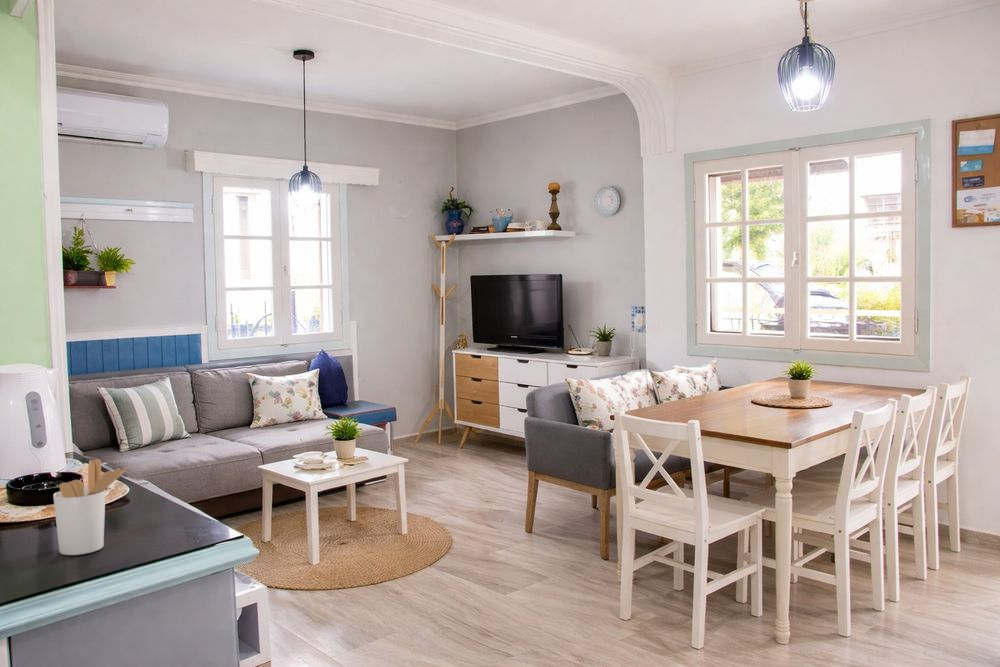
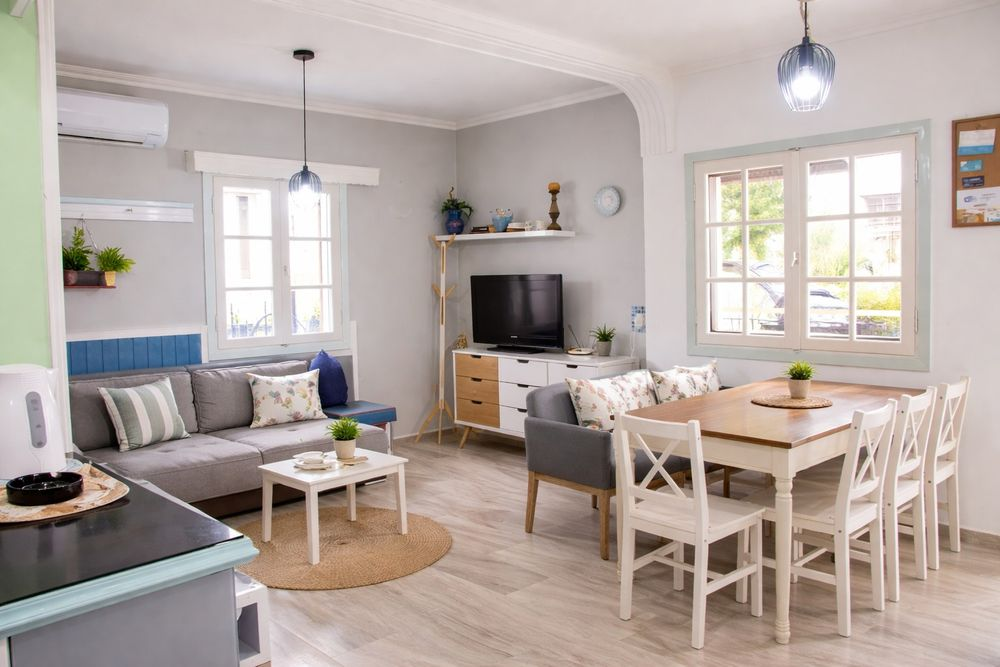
- utensil holder [52,458,131,556]
